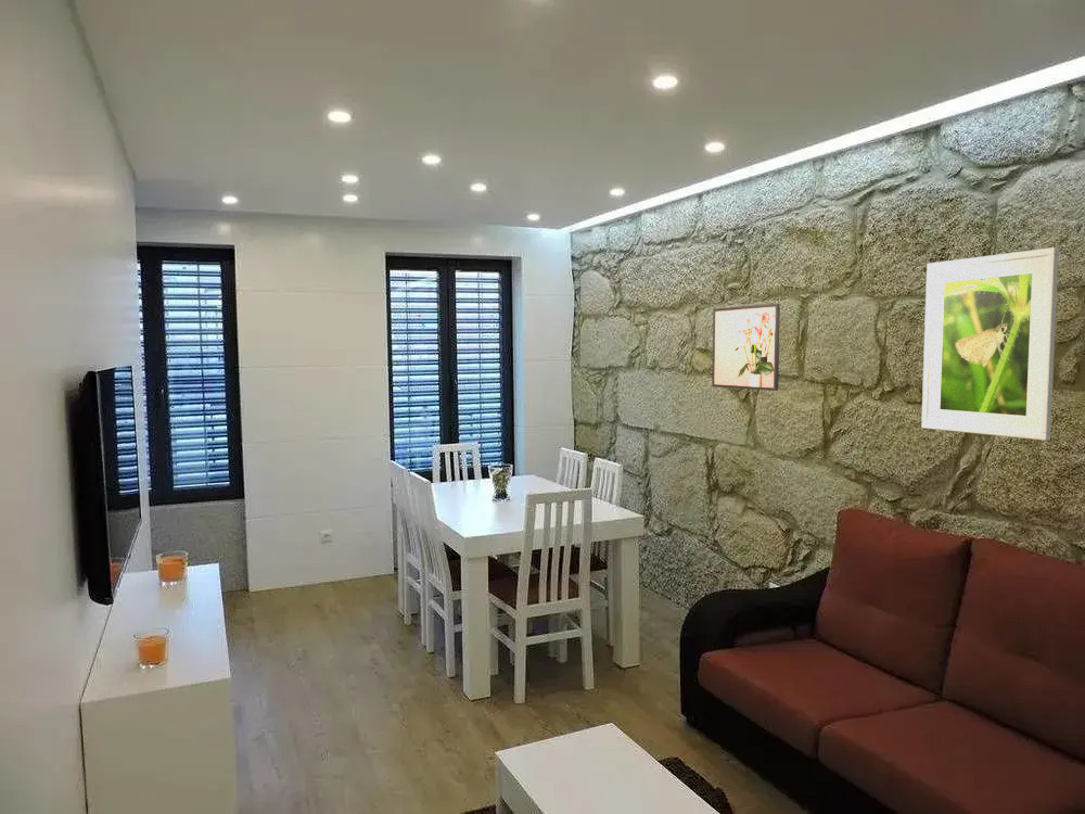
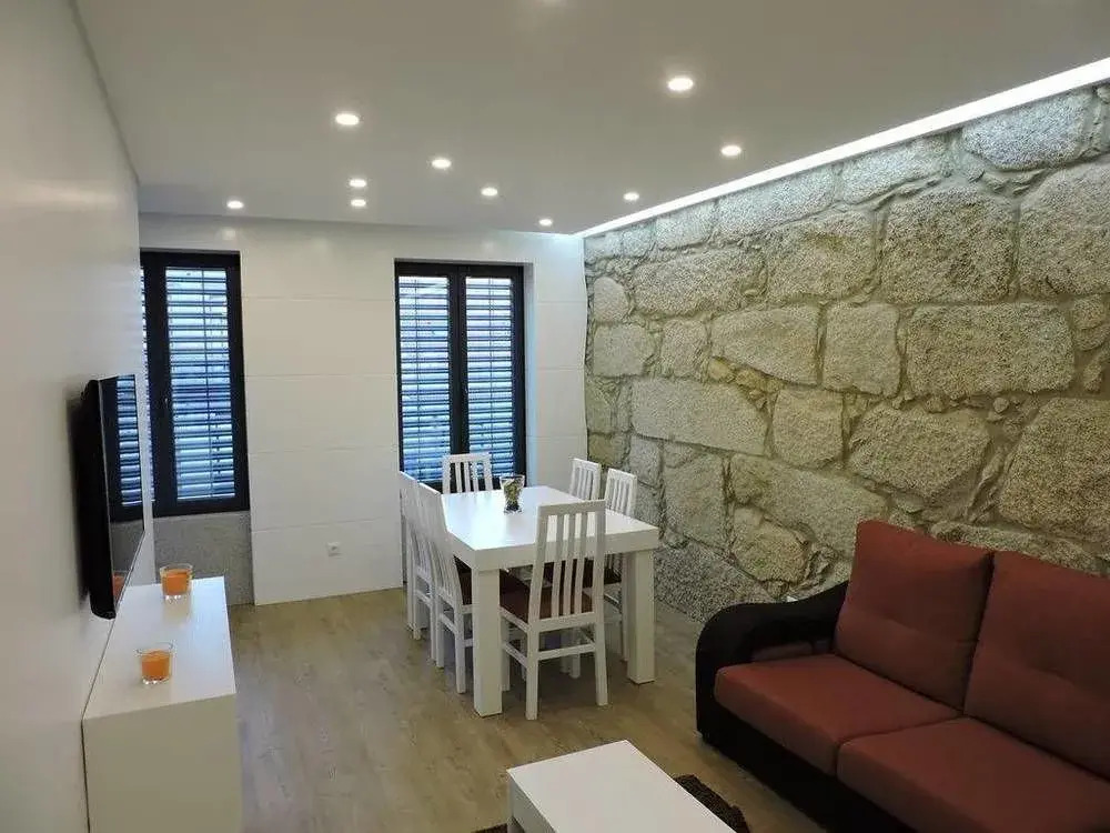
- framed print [920,246,1060,442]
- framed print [711,302,781,392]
